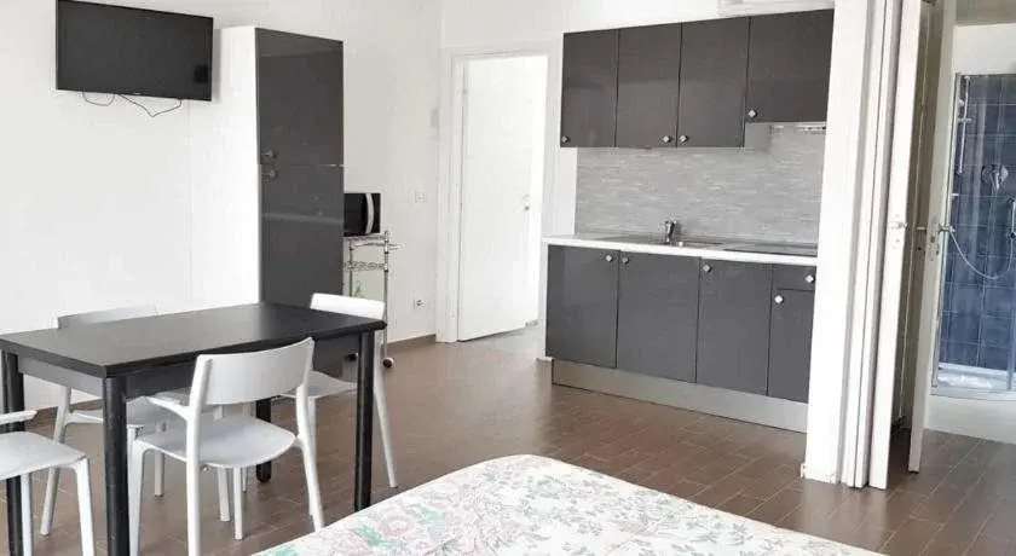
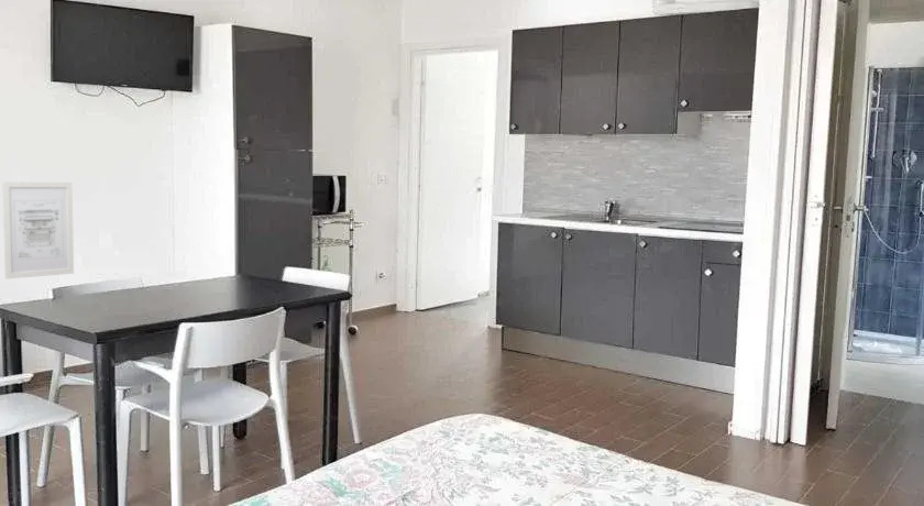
+ wall art [1,180,75,280]
